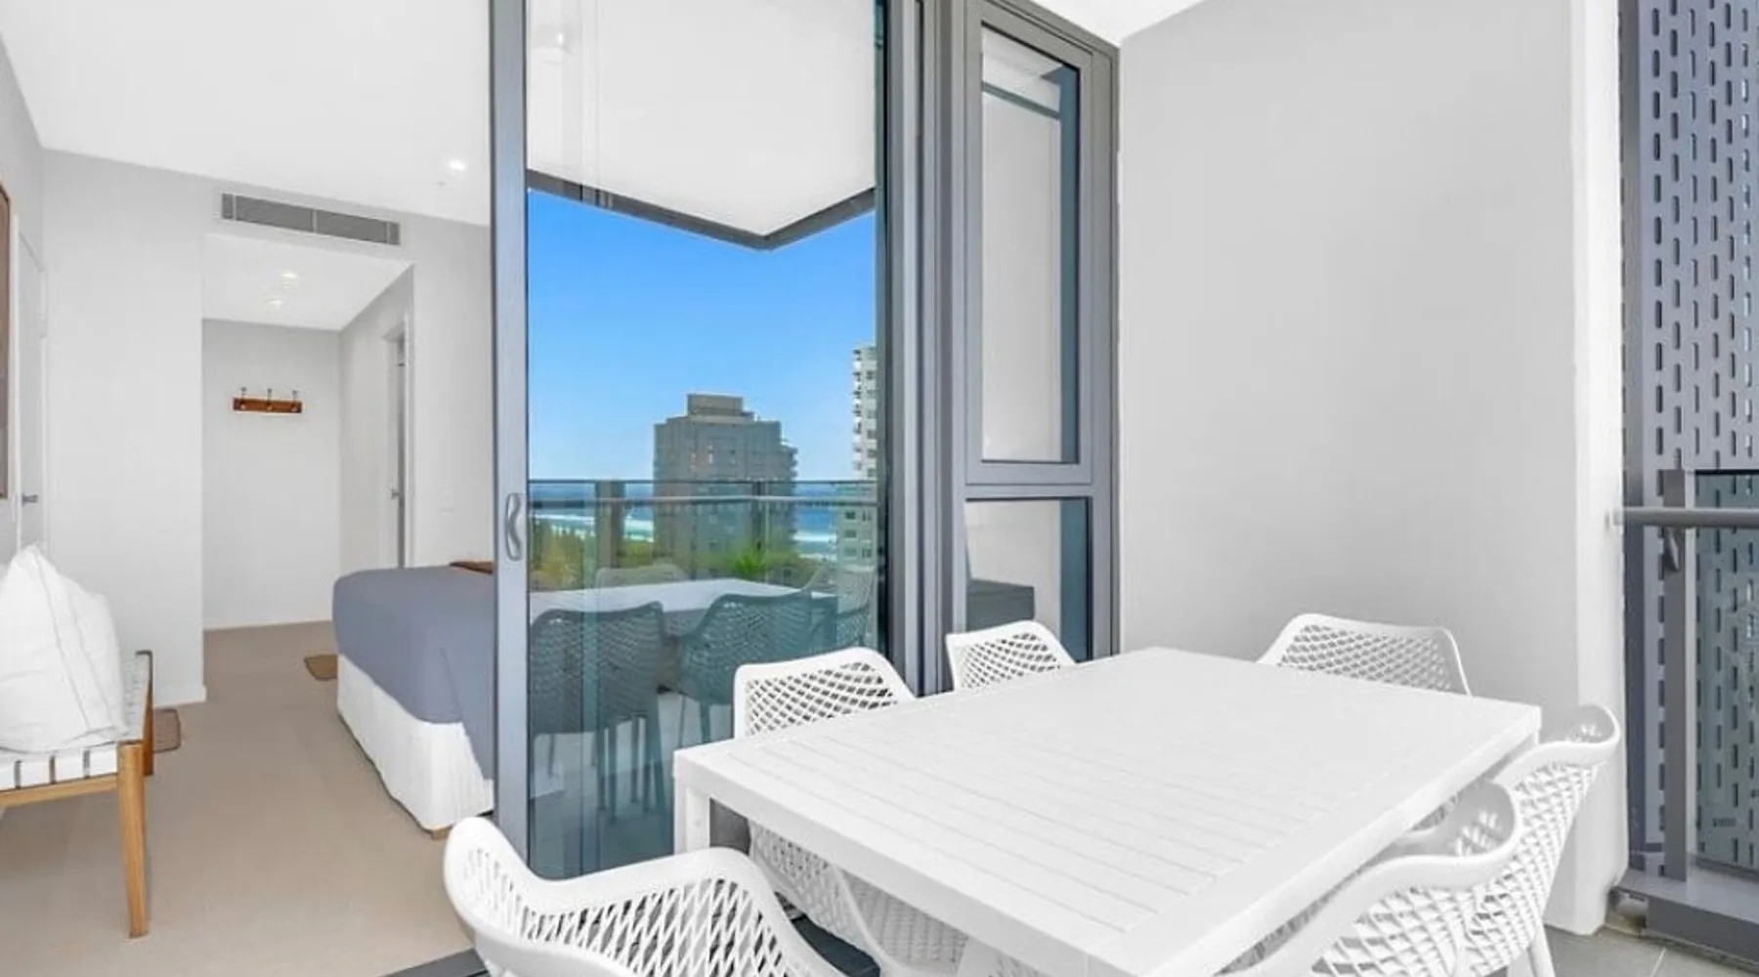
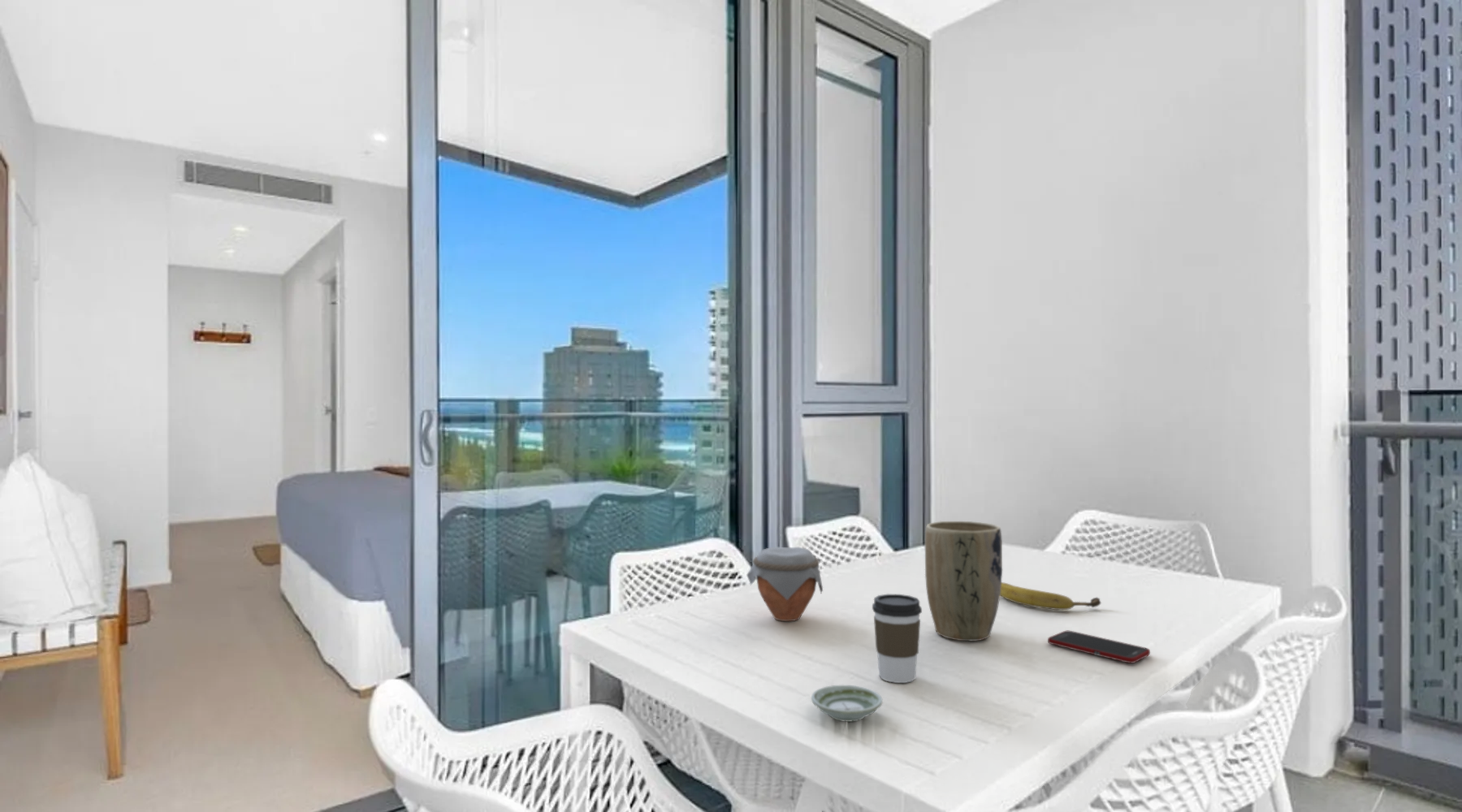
+ fruit [1000,581,1102,611]
+ cell phone [1047,630,1151,664]
+ jar [746,546,824,622]
+ plant pot [924,520,1003,641]
+ coffee cup [872,594,923,684]
+ saucer [811,685,884,723]
